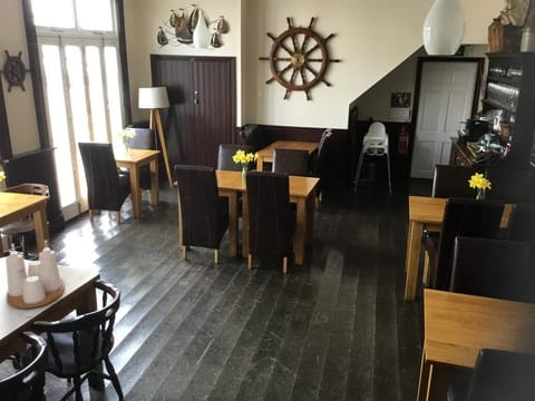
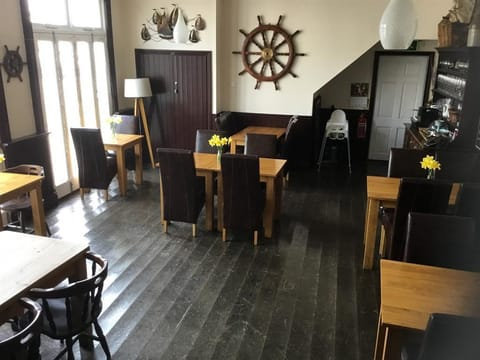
- condiment set [4,239,66,310]
